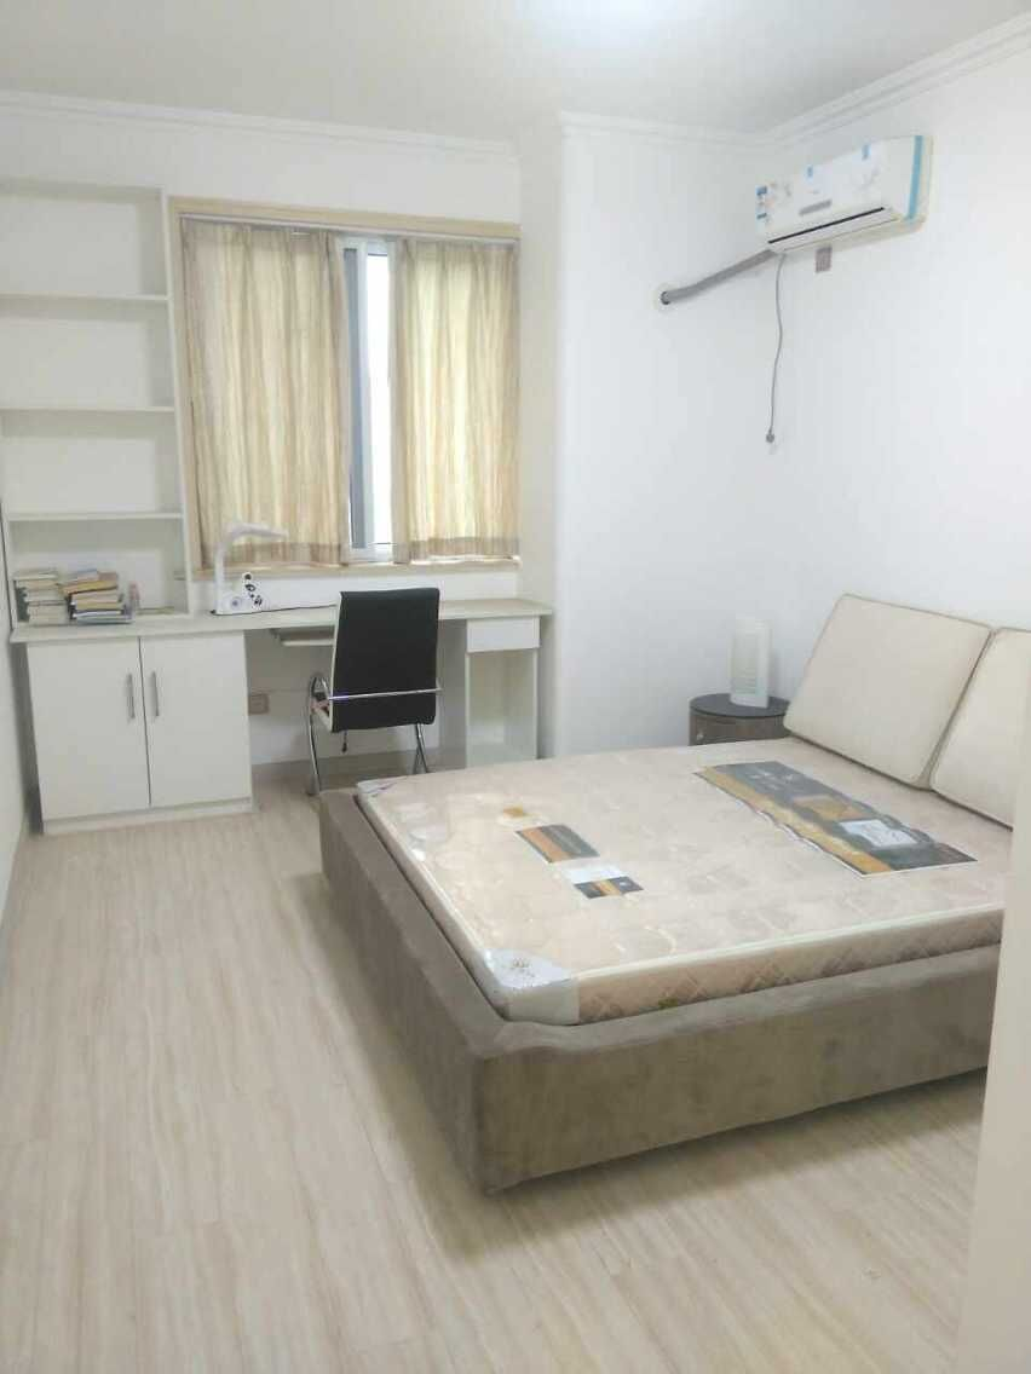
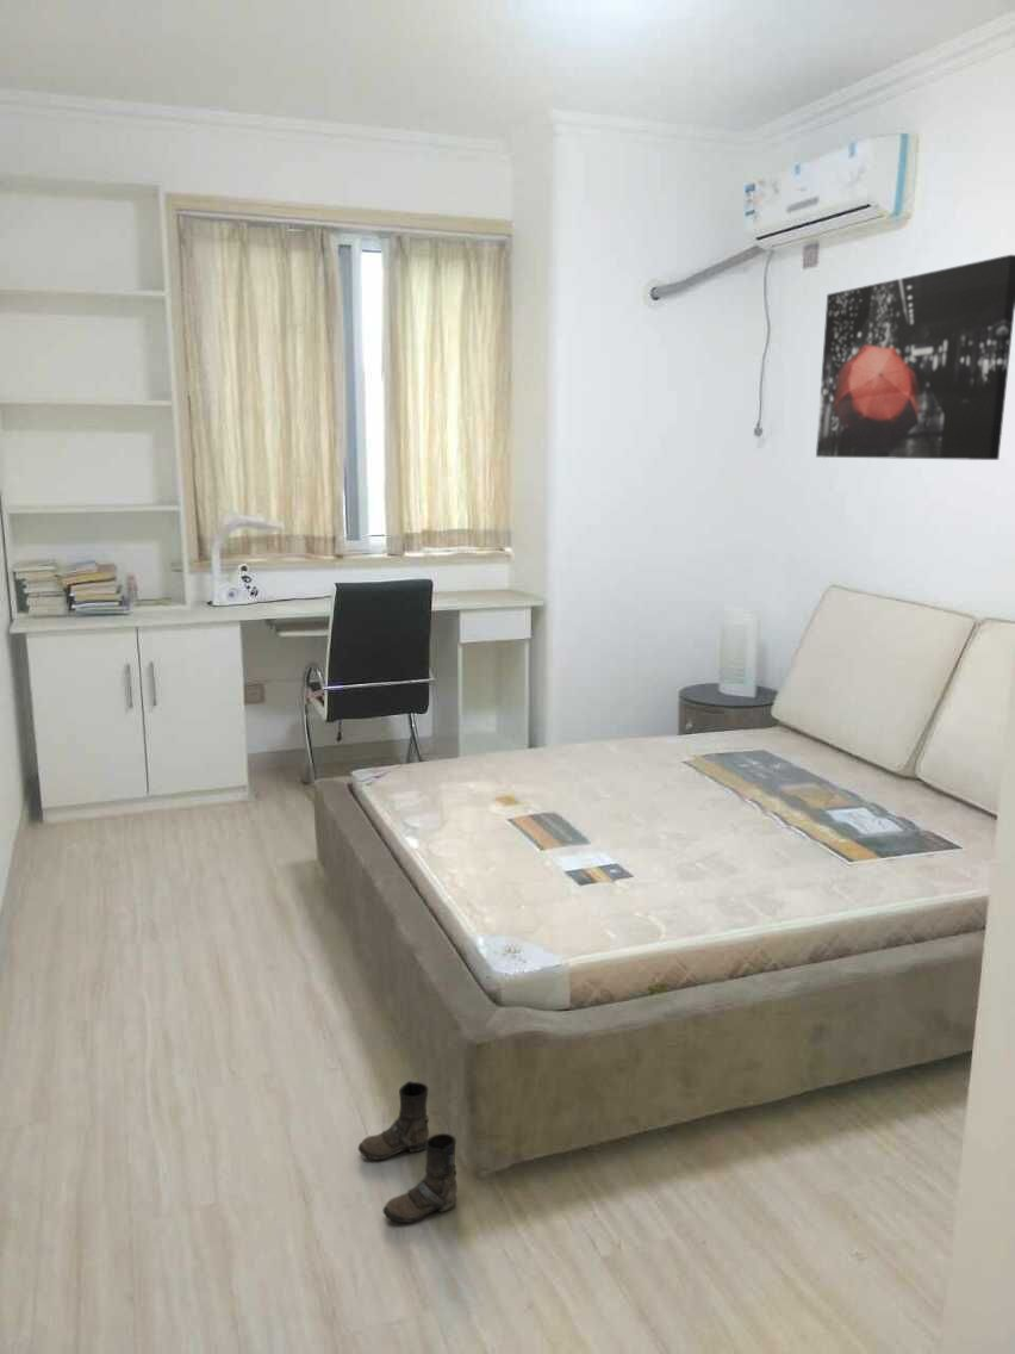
+ boots [357,1080,459,1224]
+ wall art [815,254,1015,461]
